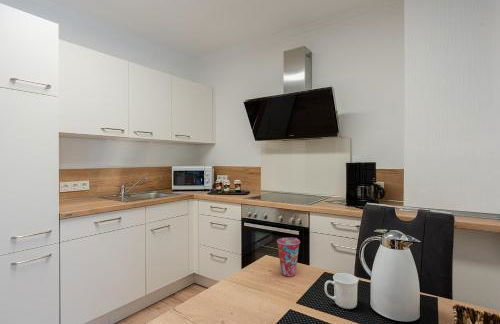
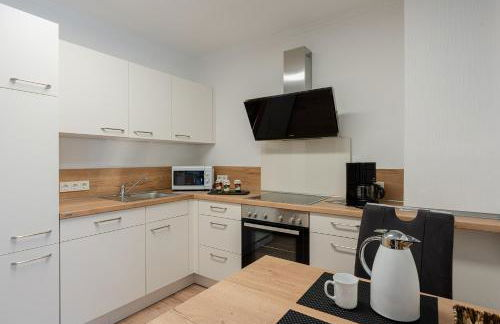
- cup [276,237,301,277]
